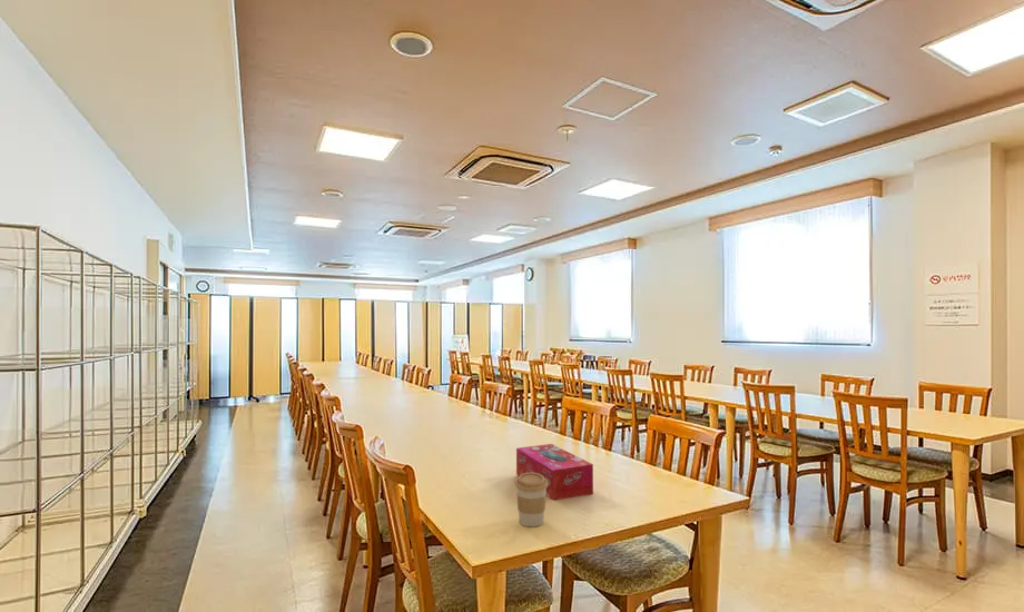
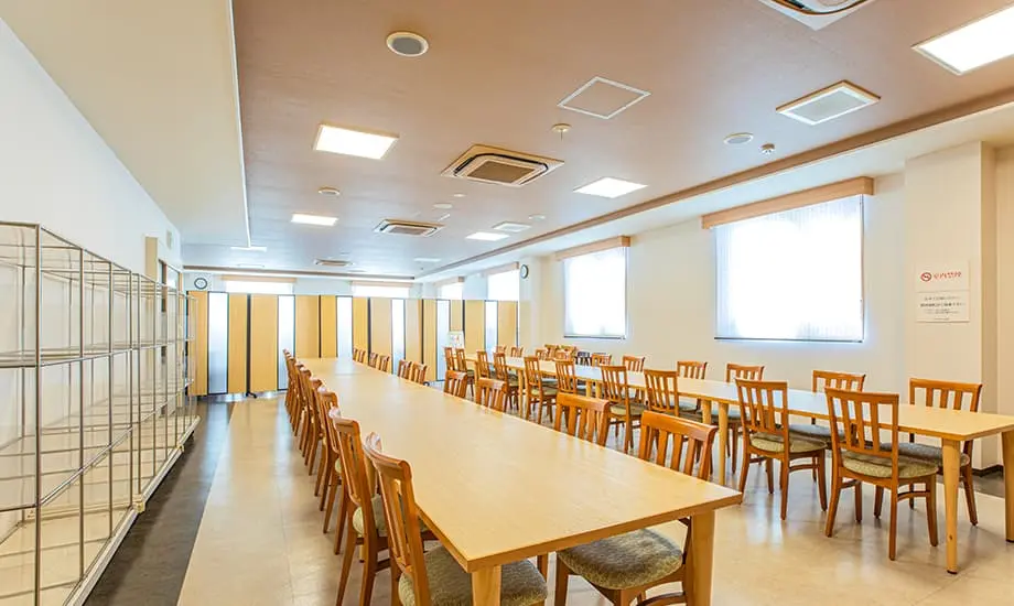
- coffee cup [514,473,548,527]
- tissue box [515,443,594,502]
